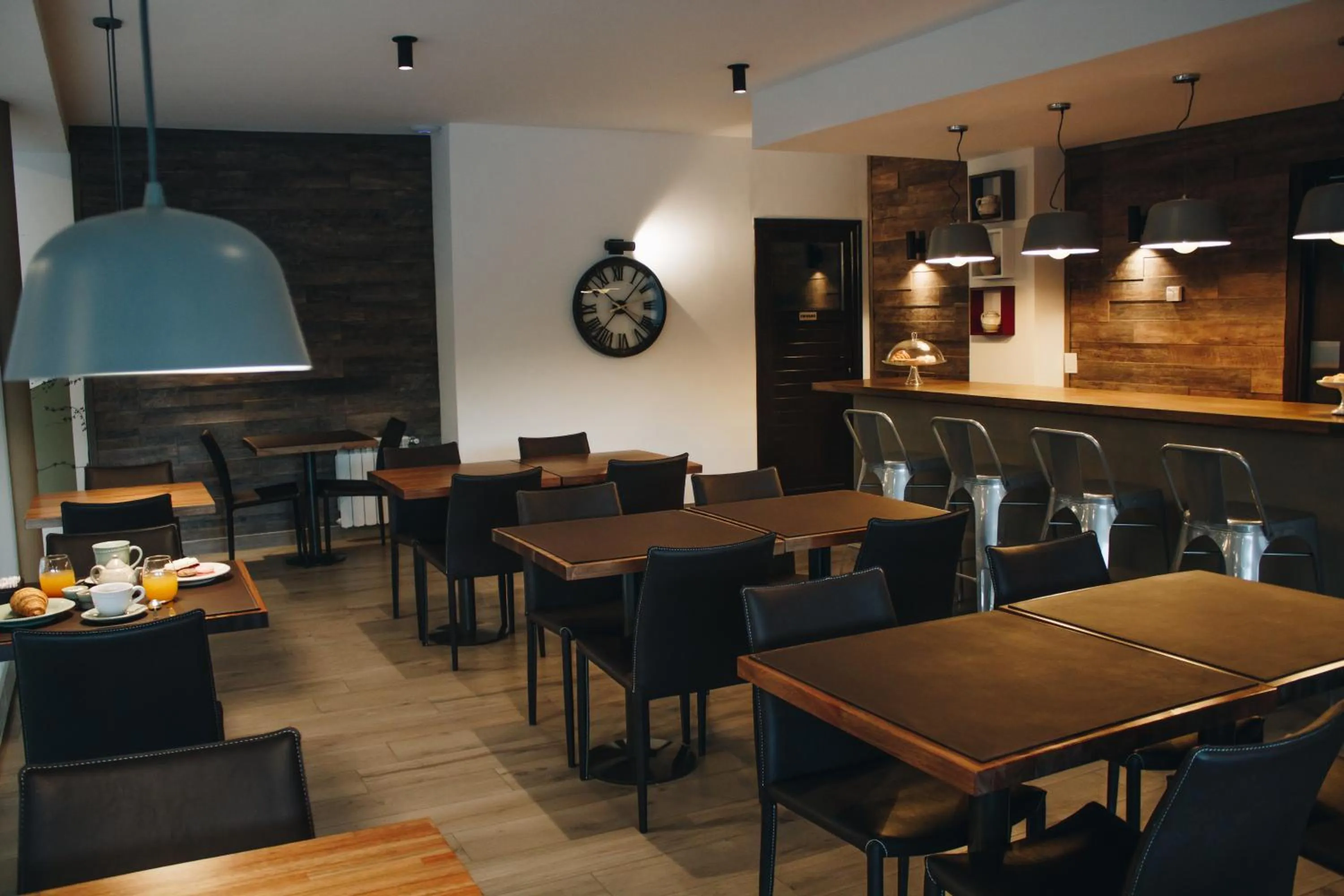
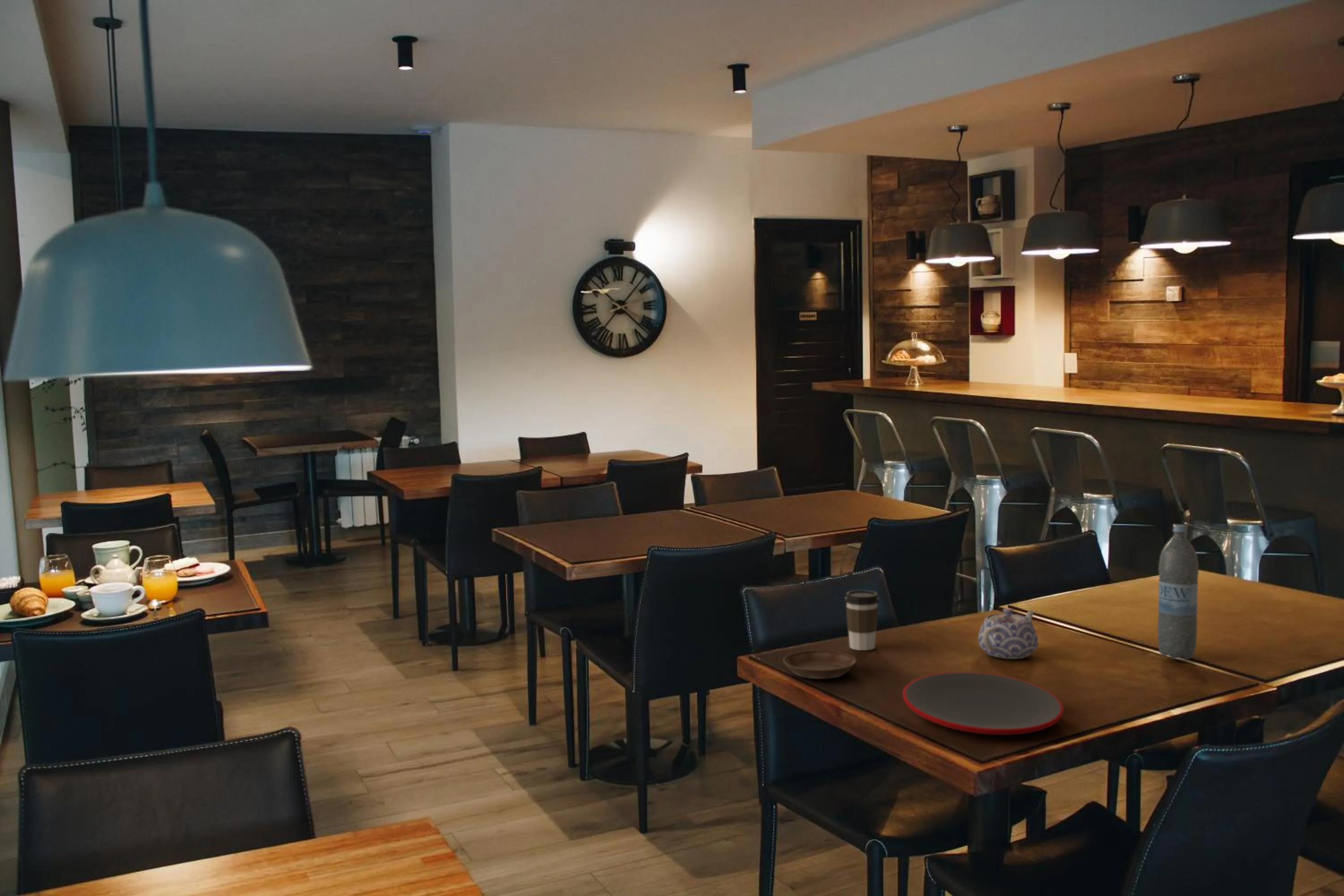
+ coffee cup [844,590,879,651]
+ saucer [783,650,857,680]
+ plate [902,671,1064,735]
+ water bottle [1157,524,1199,660]
+ teapot [978,608,1039,659]
